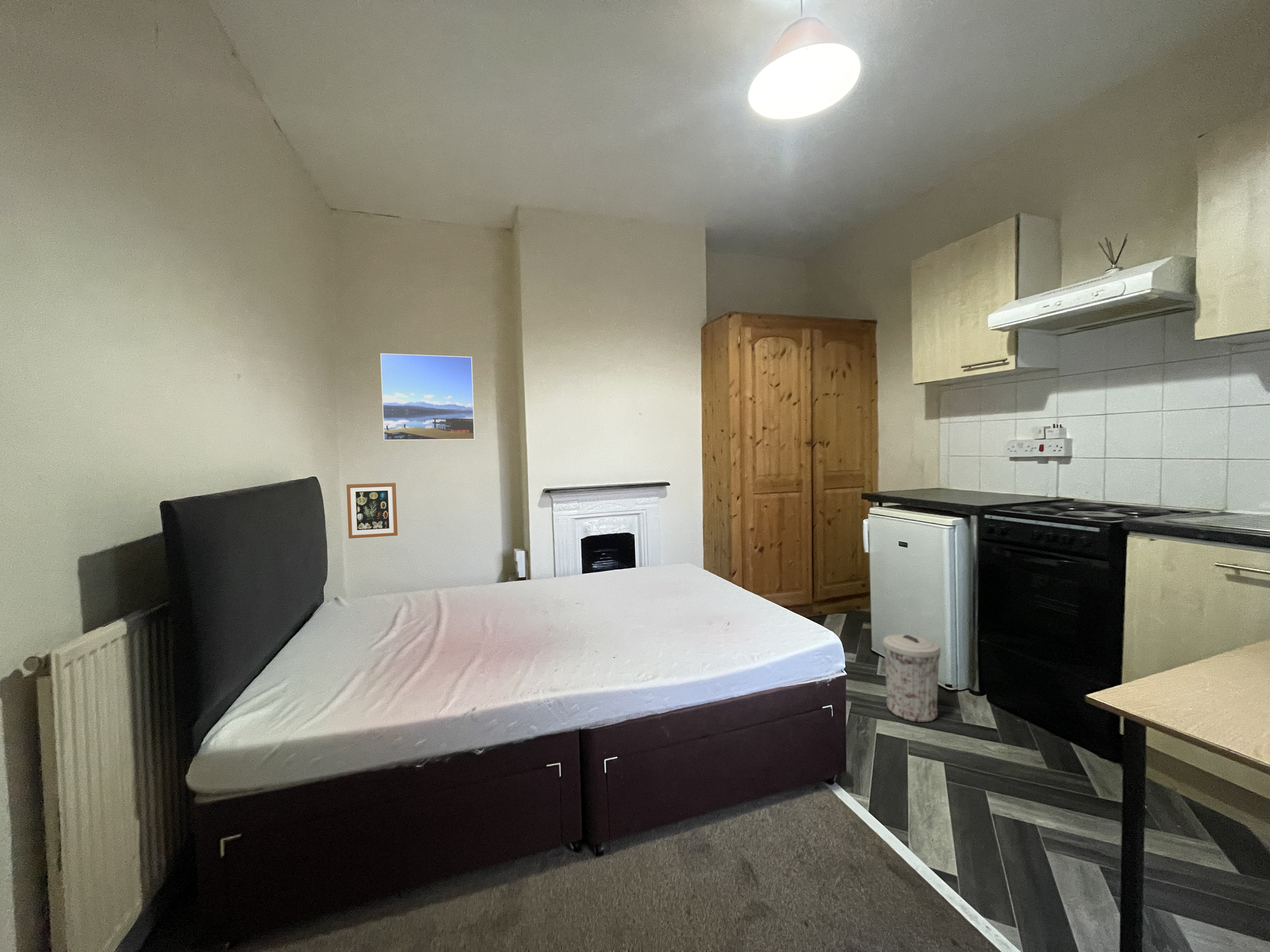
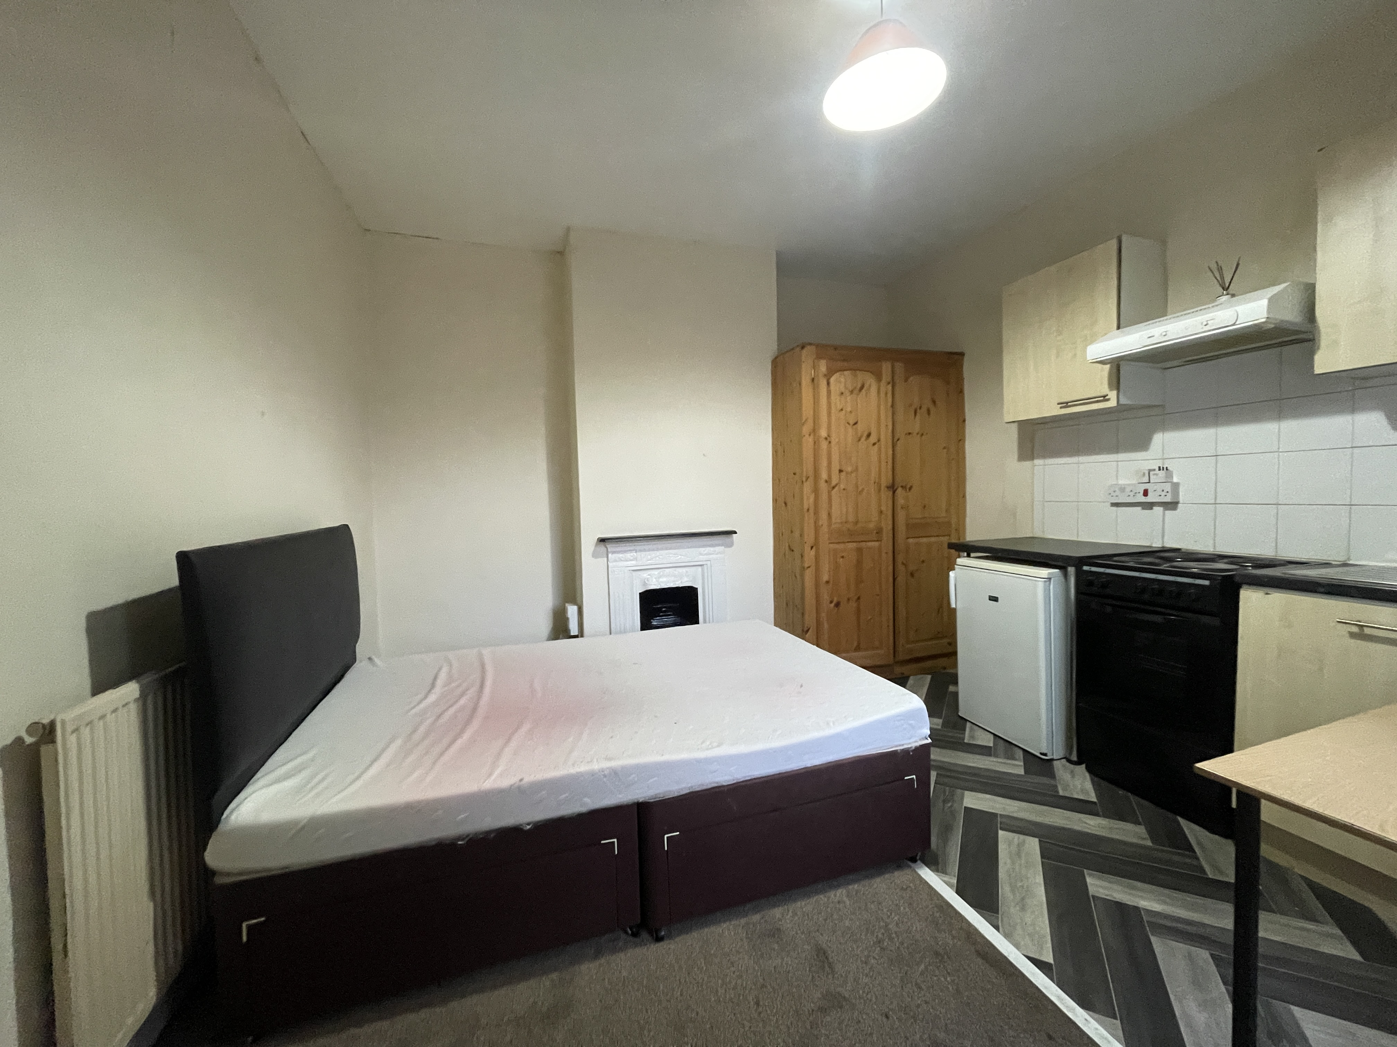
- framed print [380,353,475,441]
- trash can [882,634,941,722]
- wall art [346,483,398,539]
